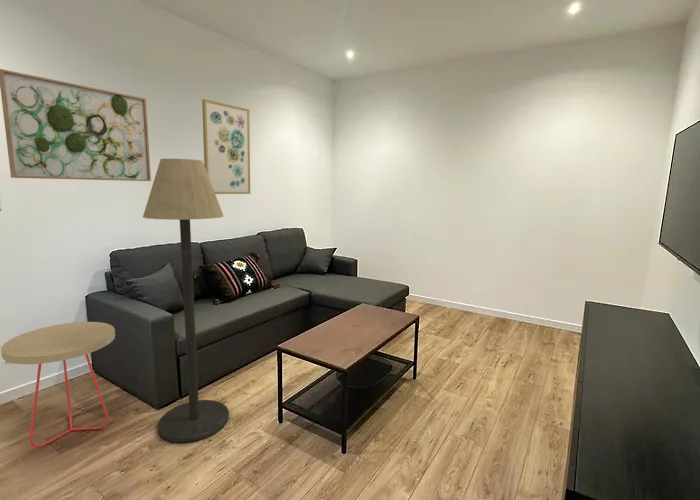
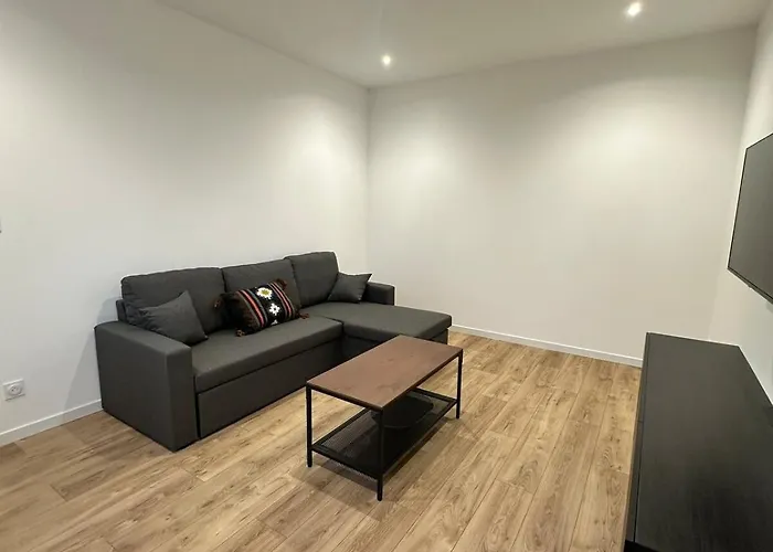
- wall art [201,98,251,195]
- wall art [0,68,152,182]
- floor lamp [142,158,230,443]
- side table [0,321,116,449]
